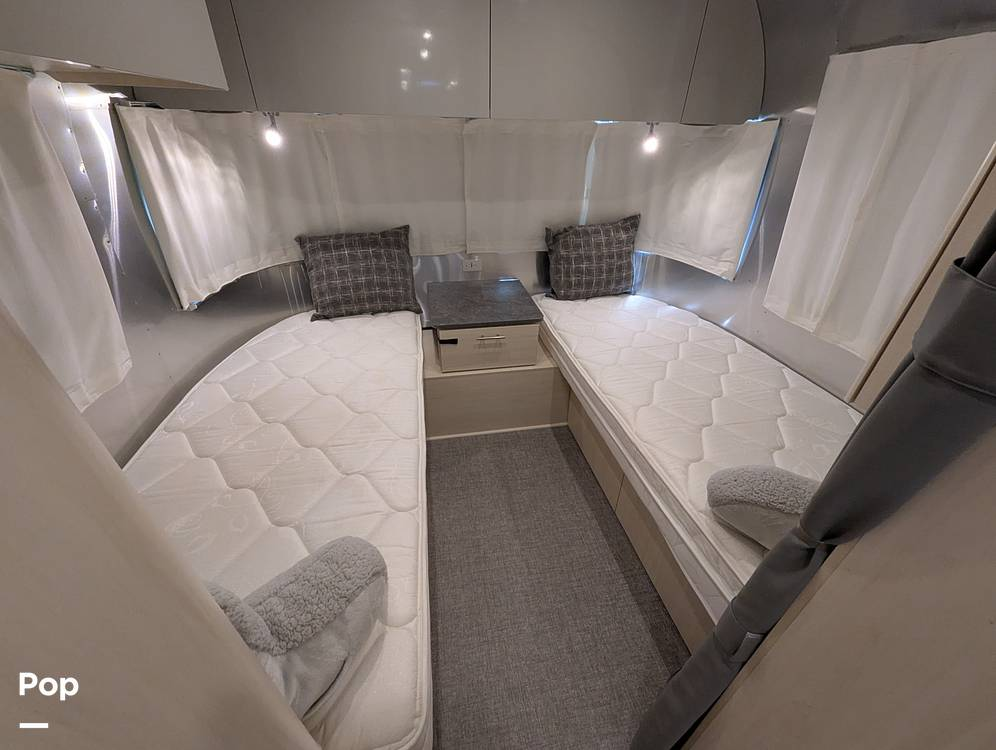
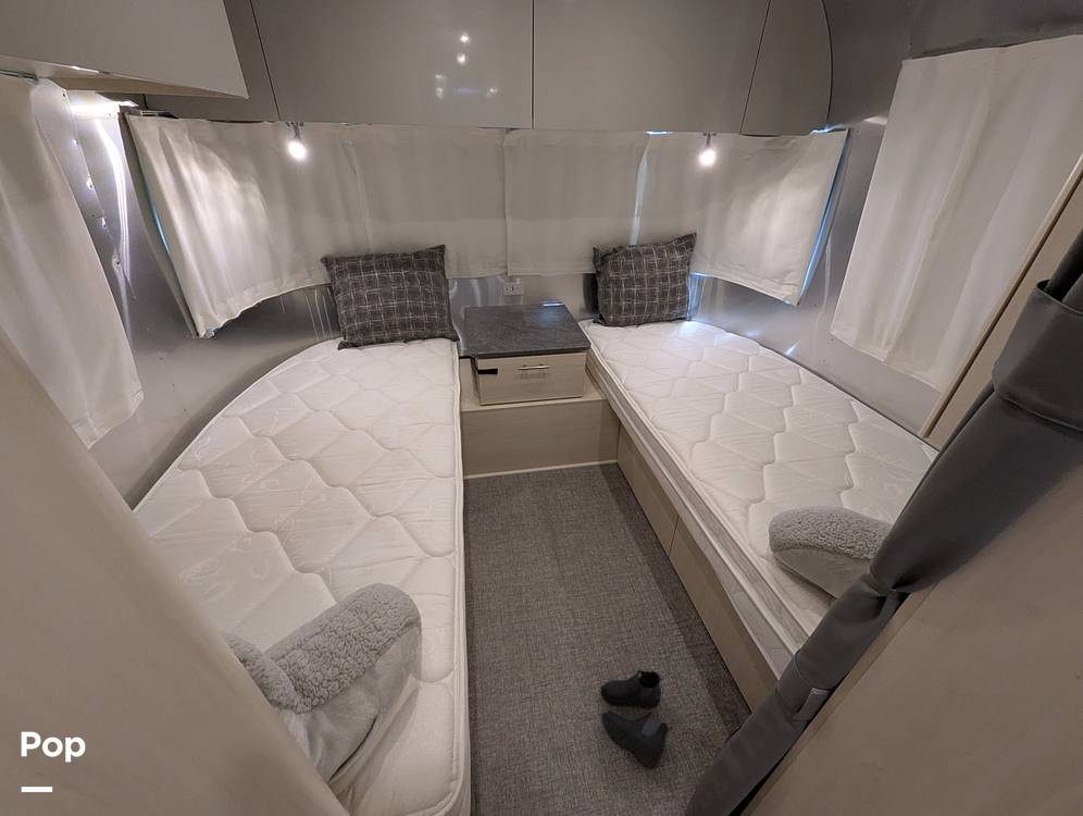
+ boots [600,669,674,768]
